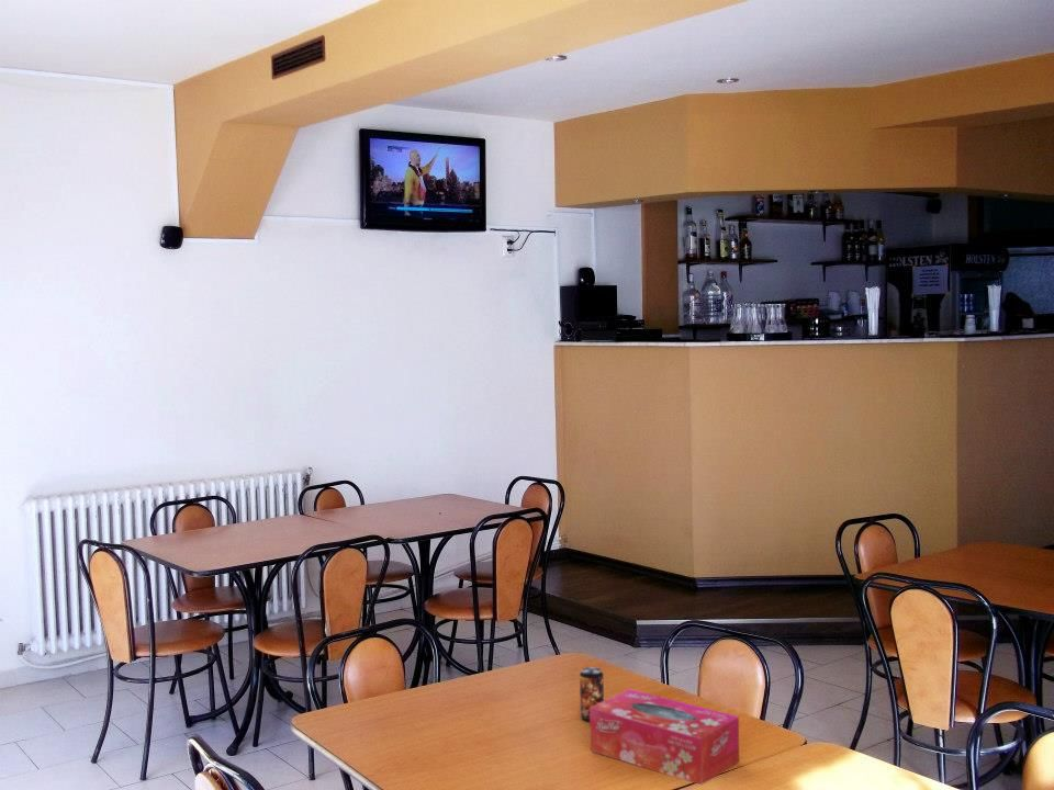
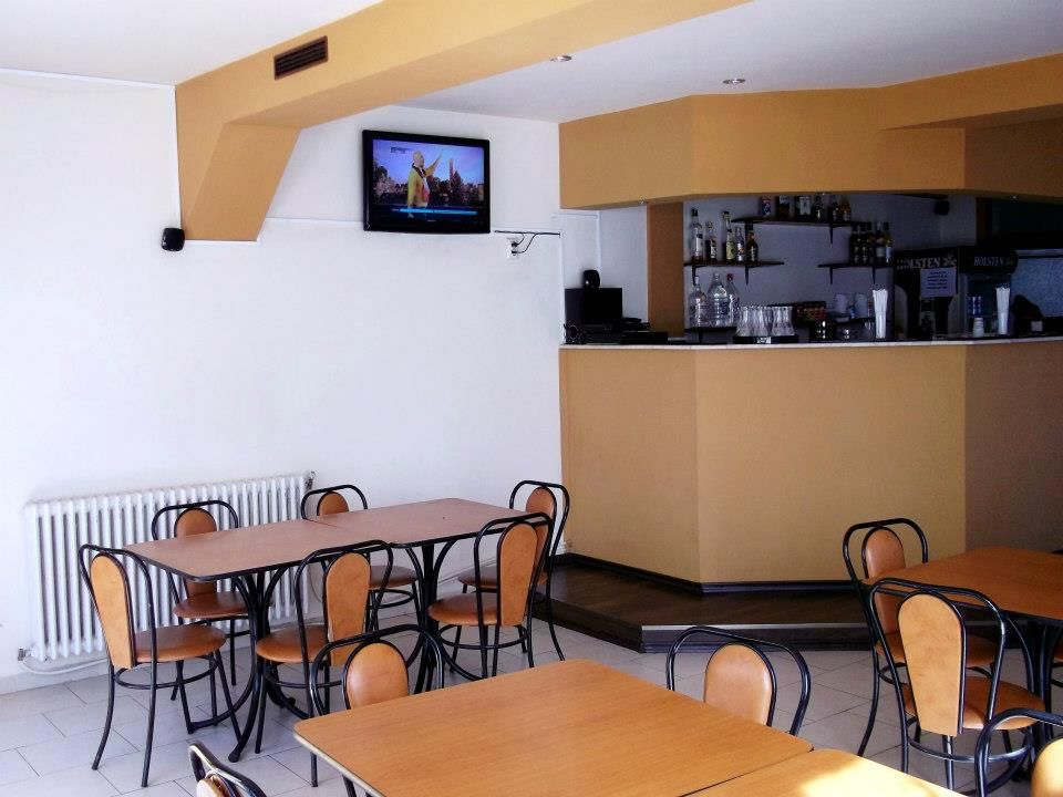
- beverage can [579,666,605,723]
- tissue box [588,688,740,786]
